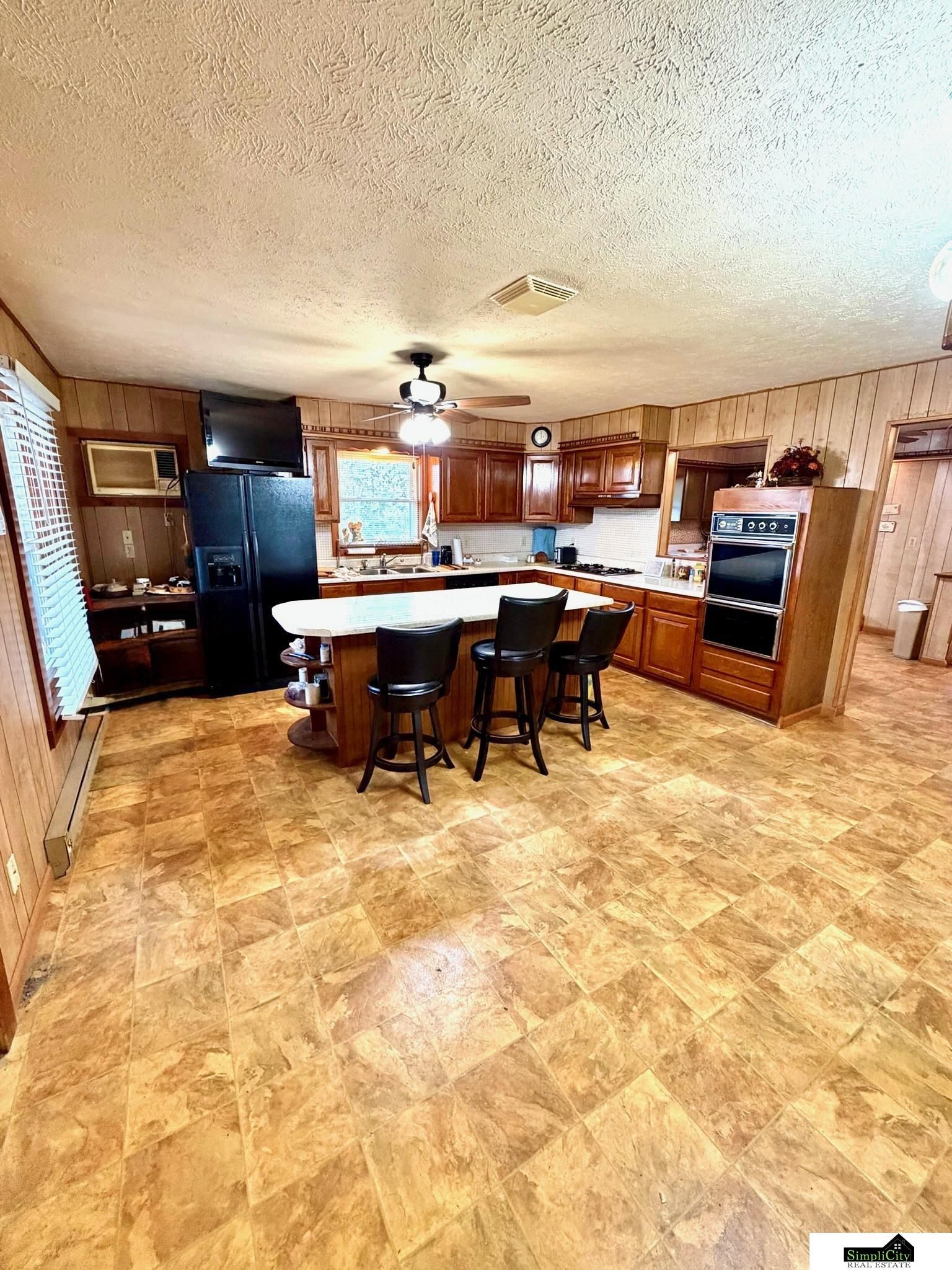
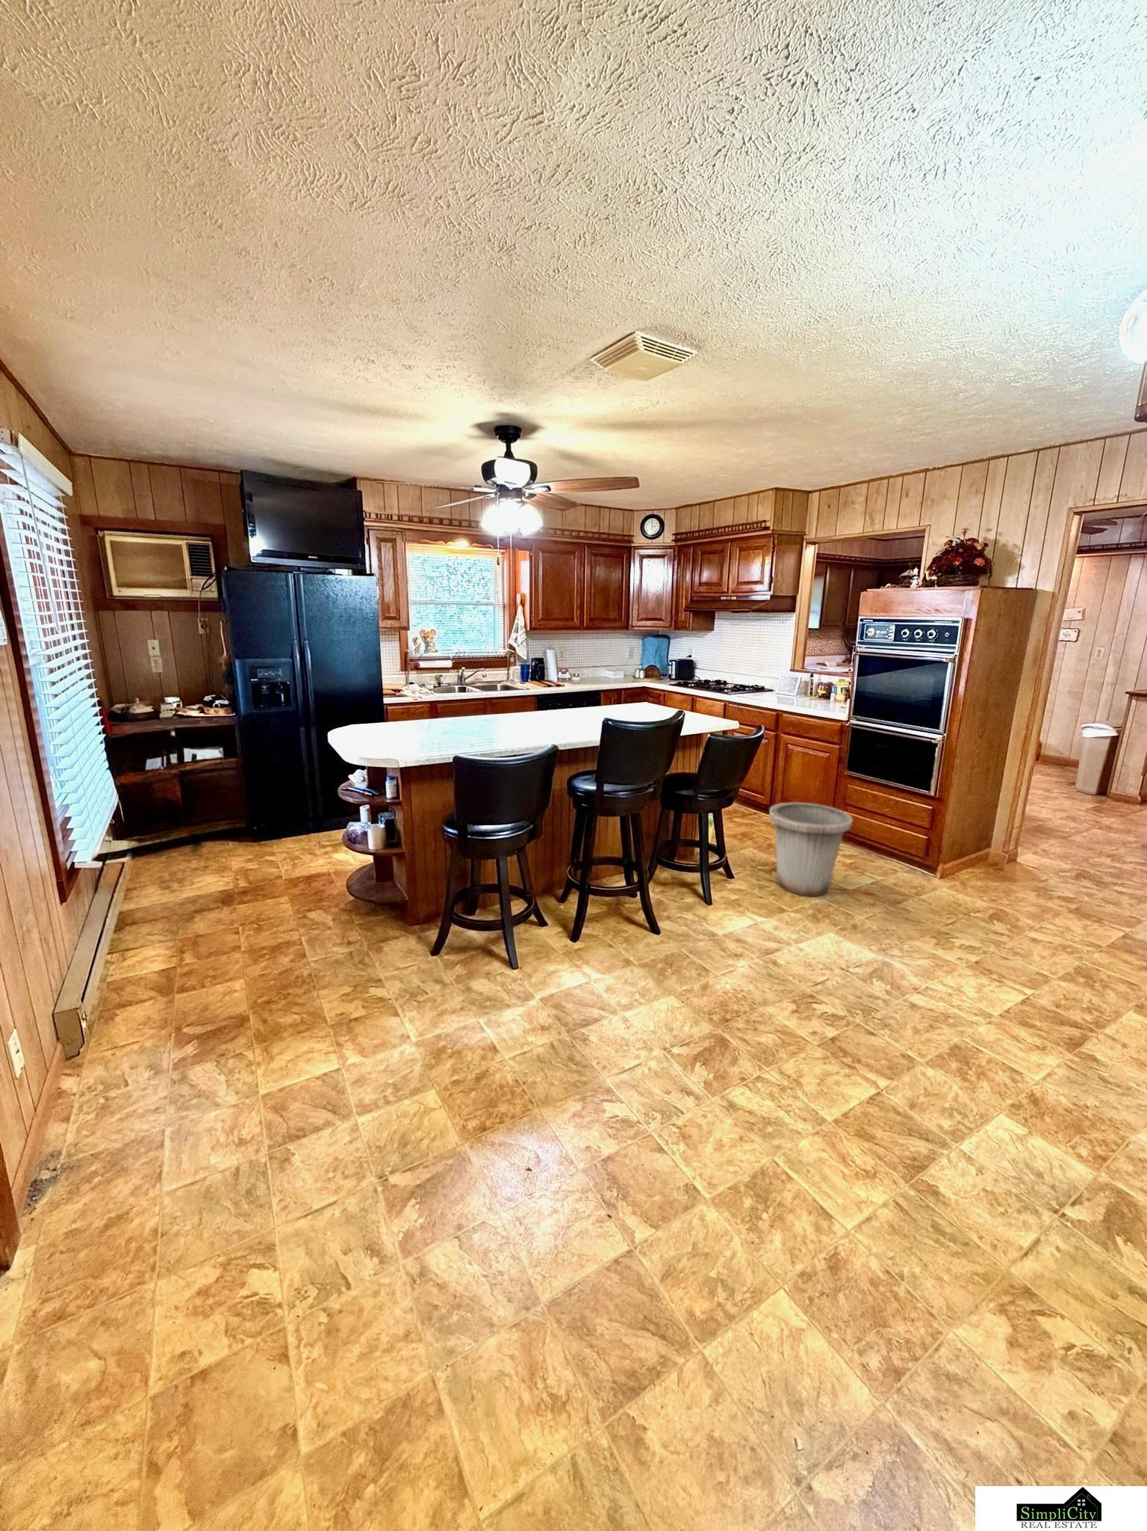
+ trash can [769,802,853,897]
